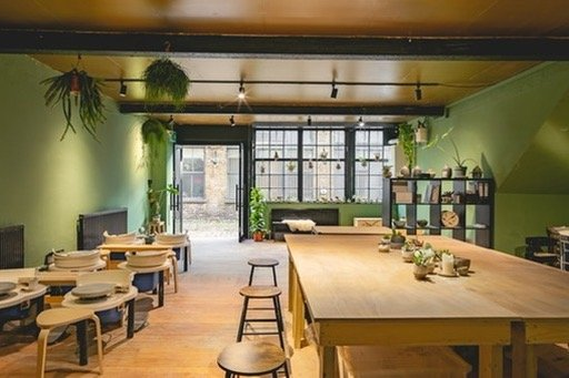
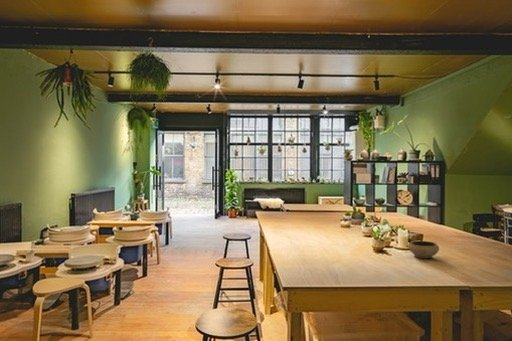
+ ceramic bowl [407,240,440,260]
